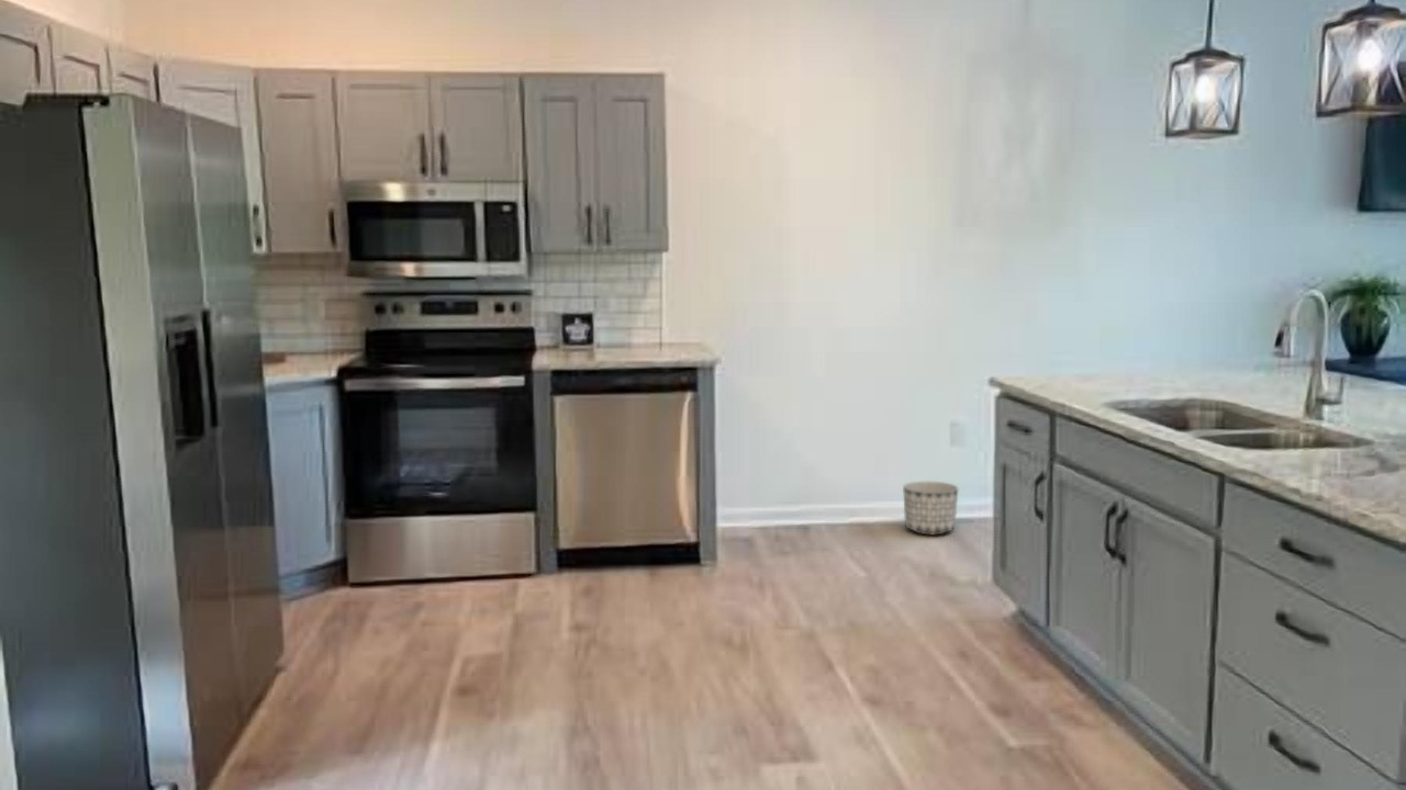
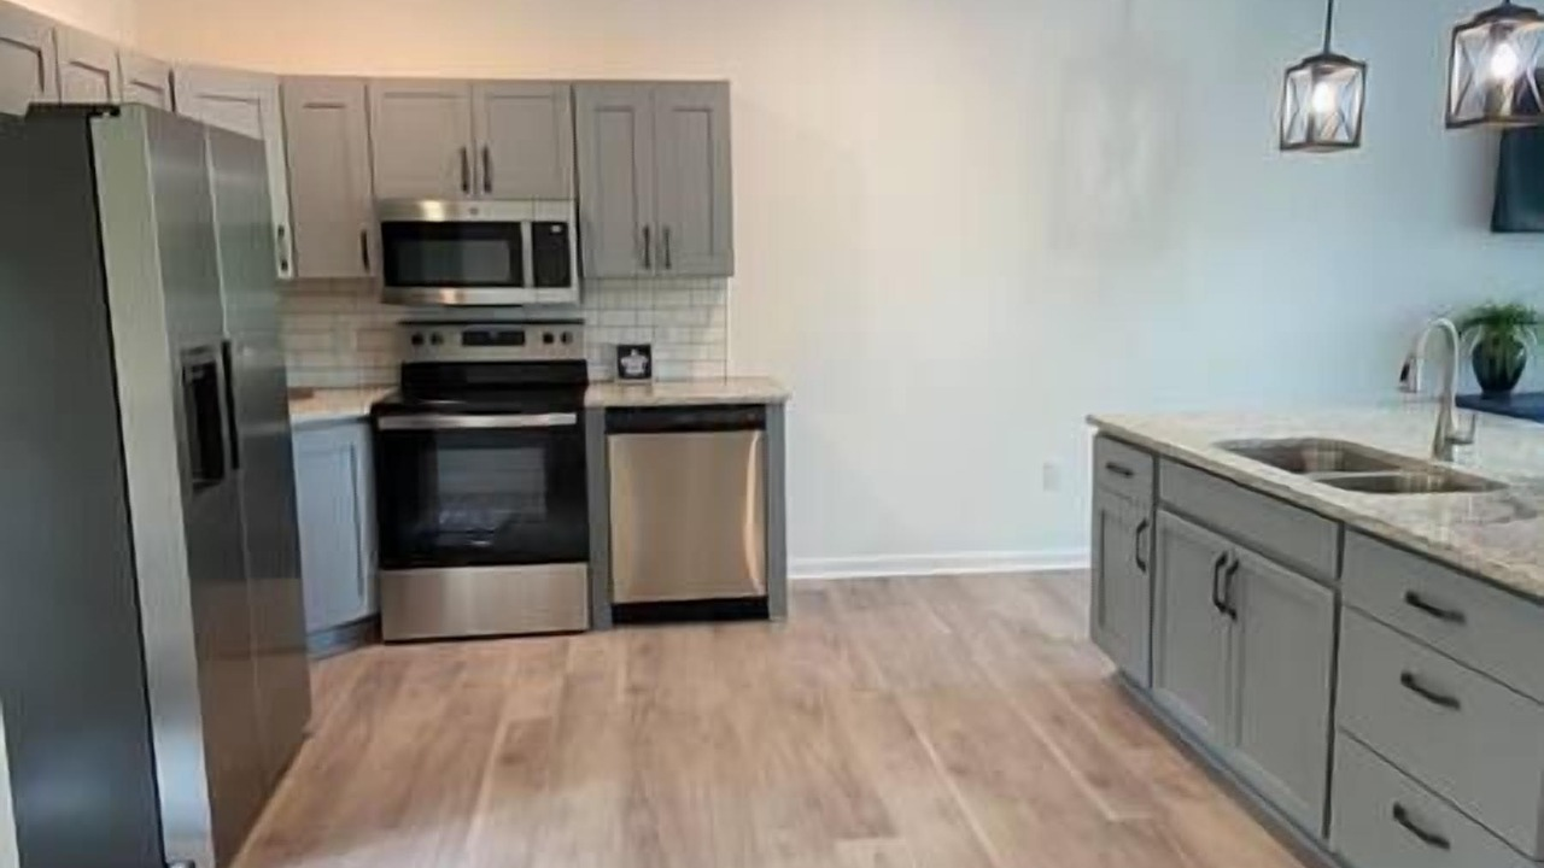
- planter [902,481,959,537]
